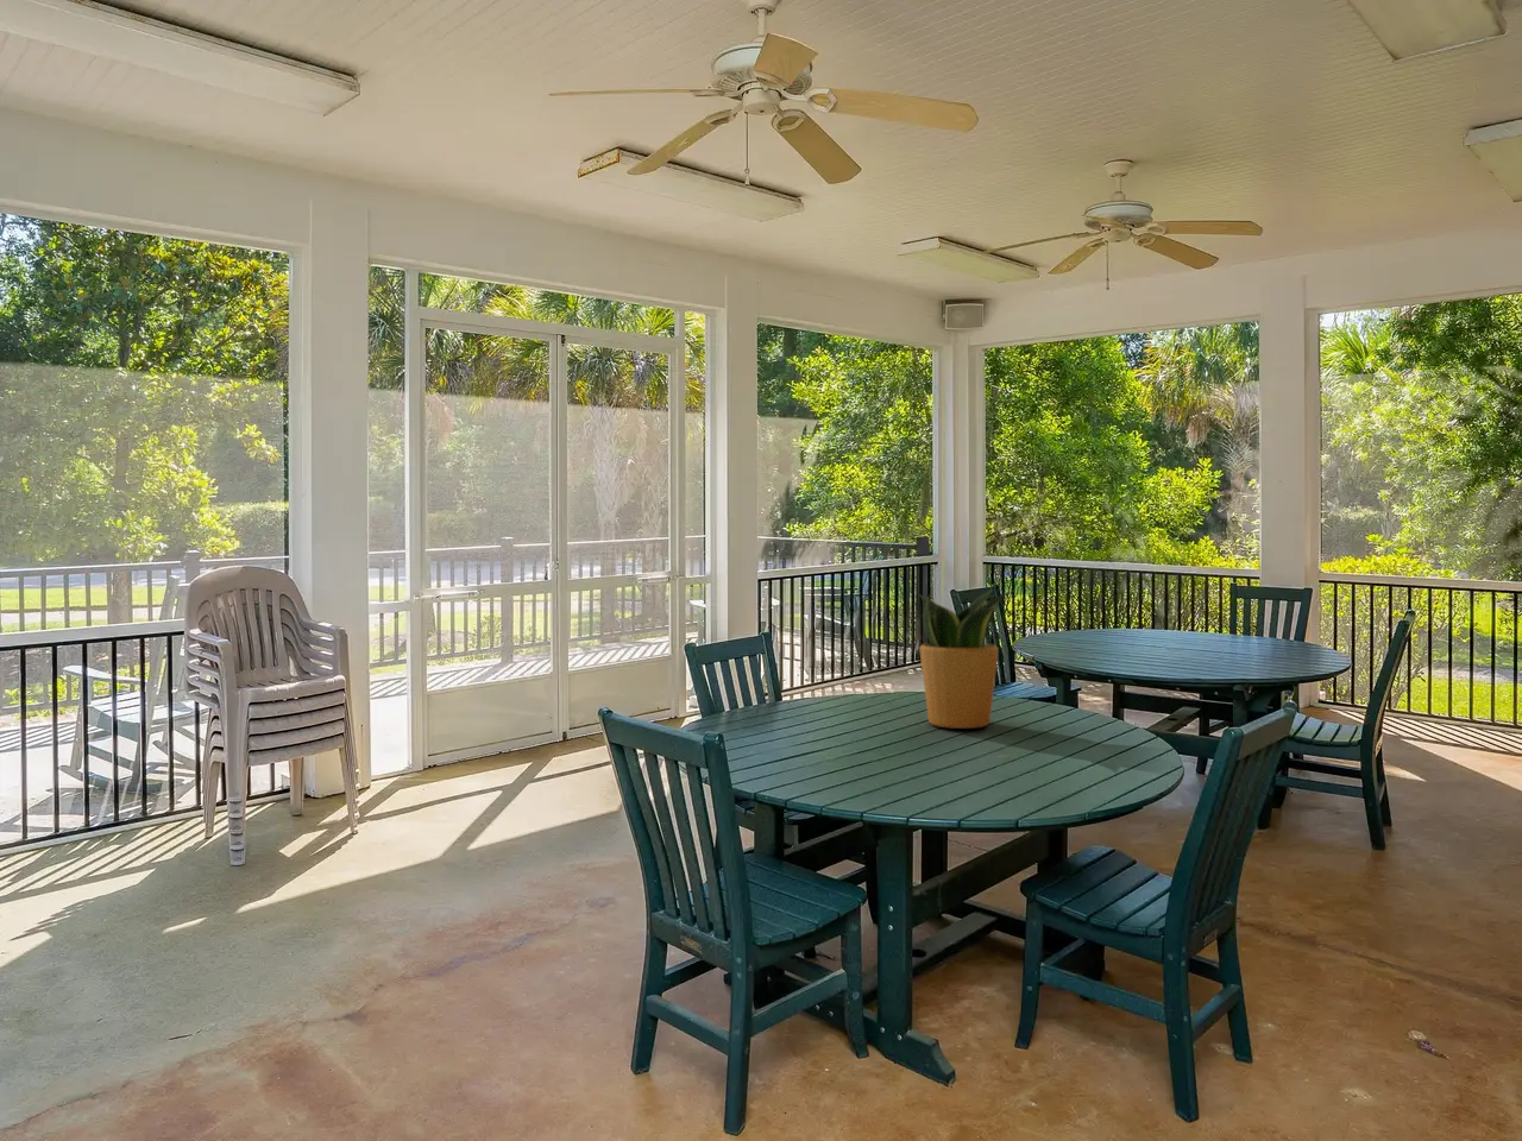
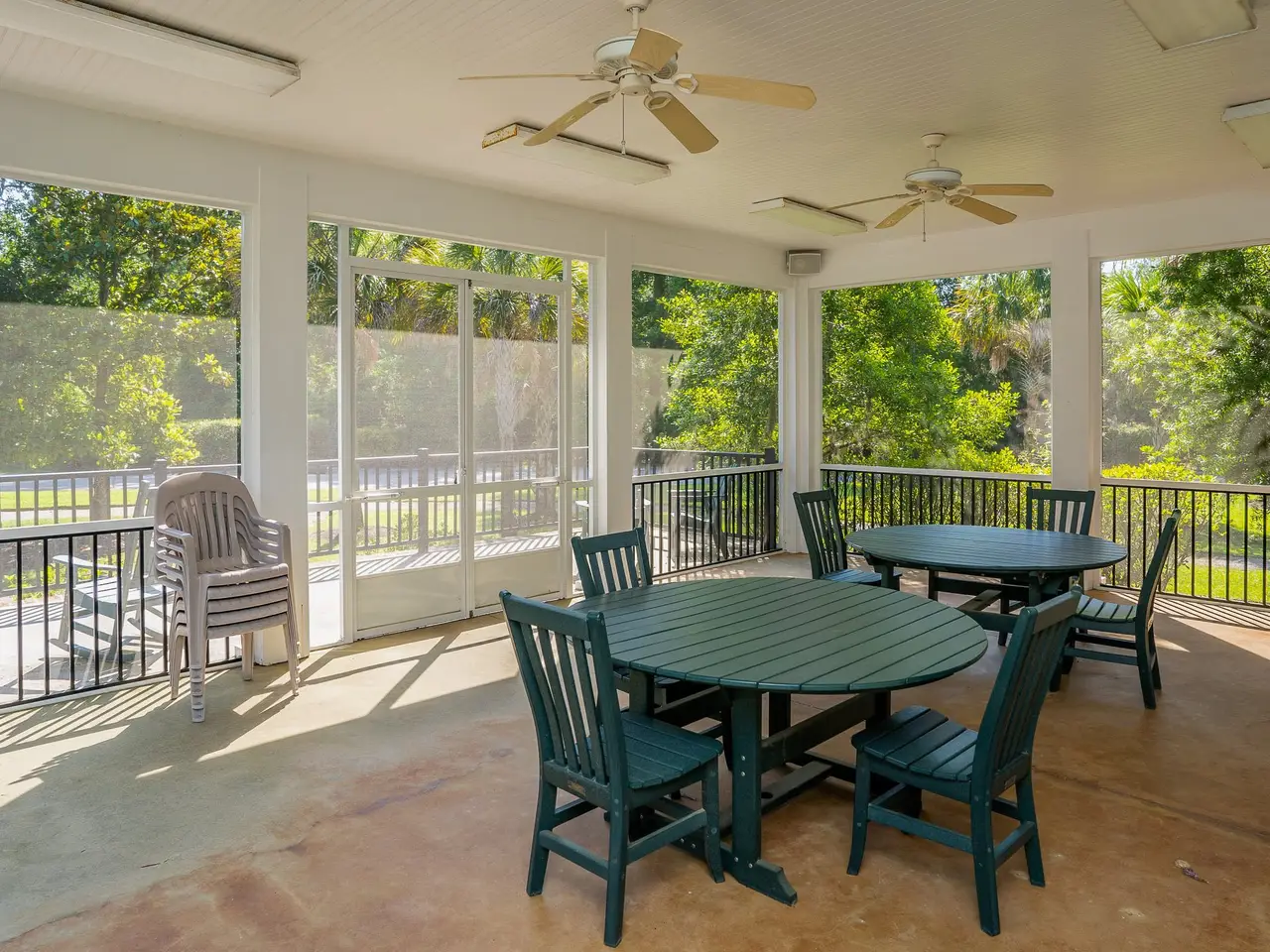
- potted plant [918,587,1017,730]
